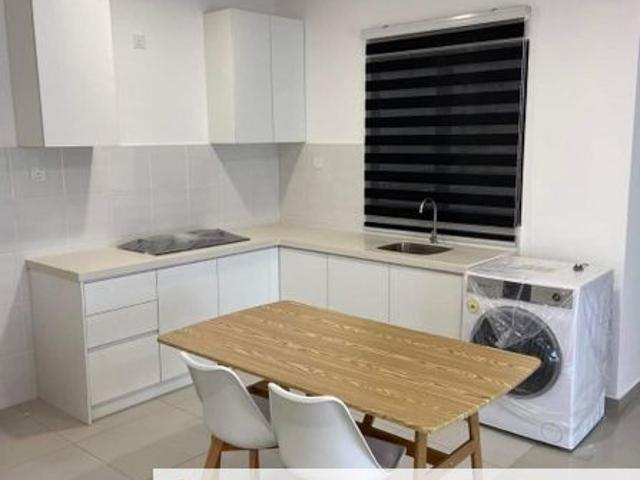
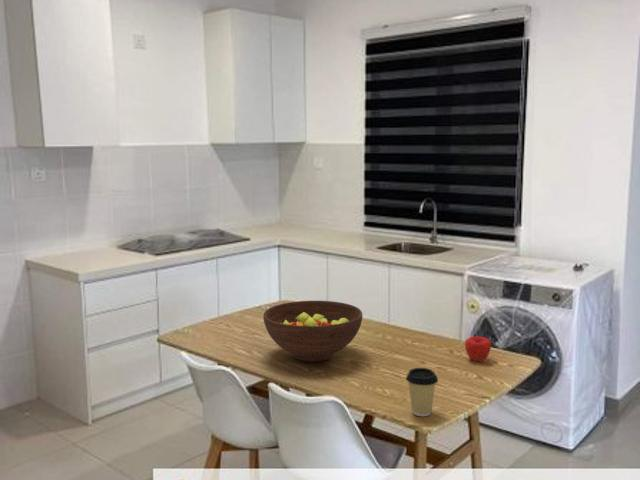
+ fruit bowl [262,300,363,363]
+ coffee cup [405,367,439,417]
+ apple [464,335,492,362]
